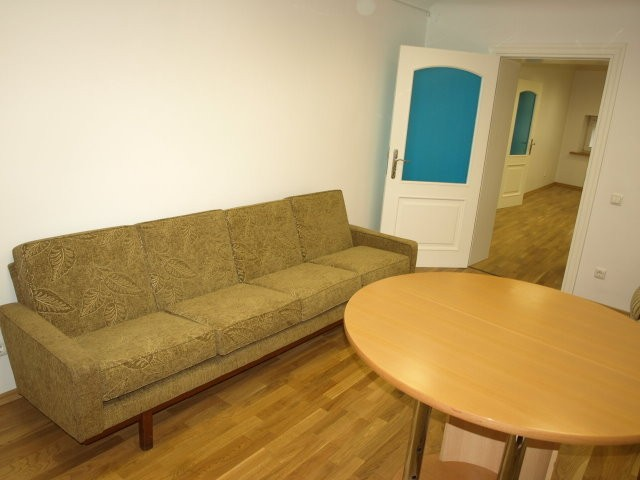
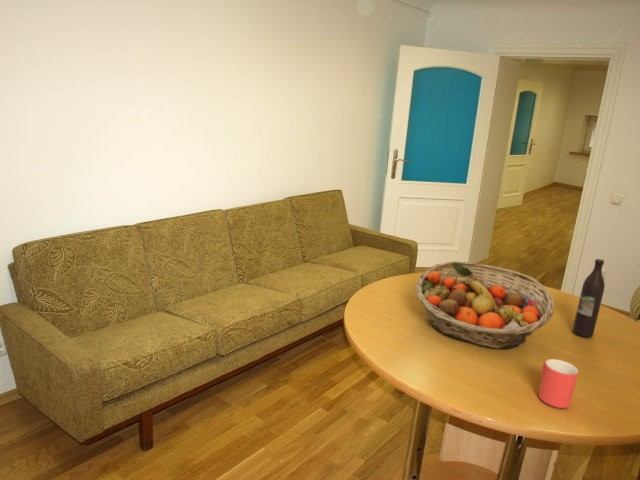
+ fruit basket [414,260,555,350]
+ mug [538,358,579,409]
+ wine bottle [572,258,606,338]
